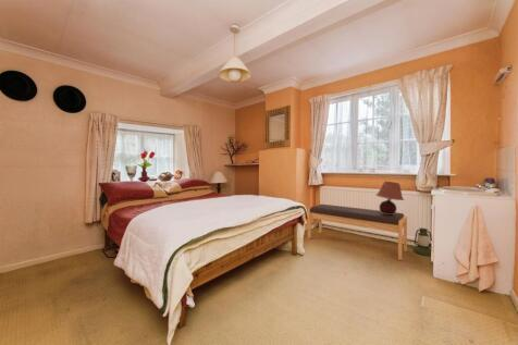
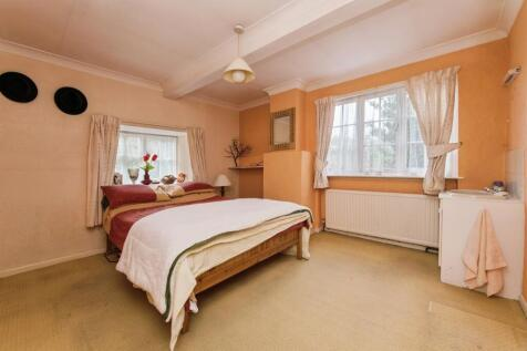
- bench [307,204,408,261]
- lantern [411,226,433,257]
- table lamp [375,181,406,214]
